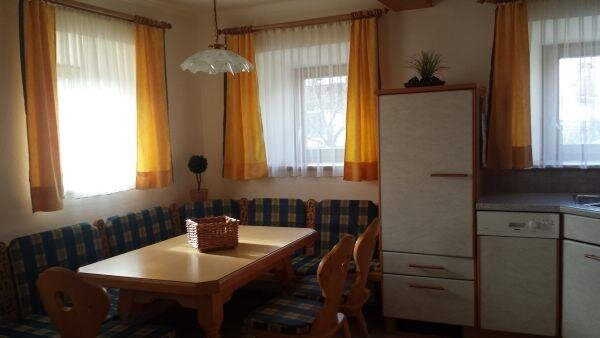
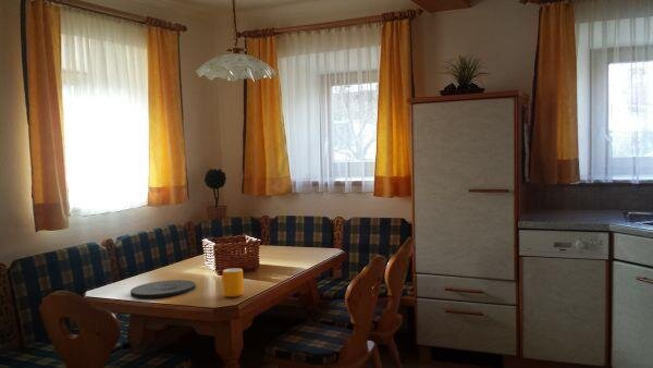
+ plate [130,279,196,298]
+ mug [221,267,245,298]
